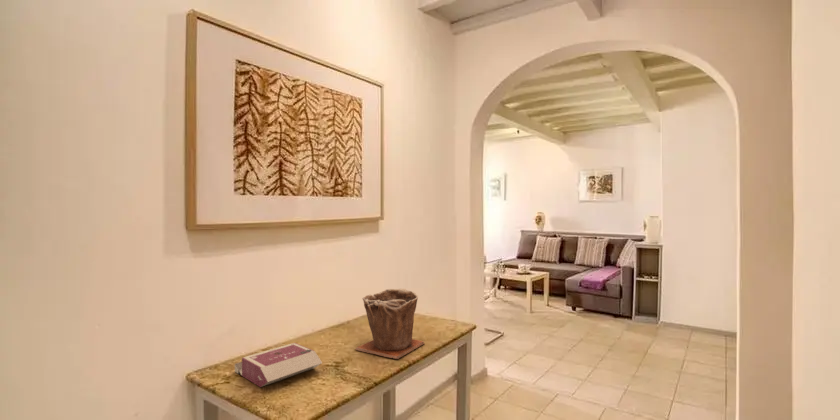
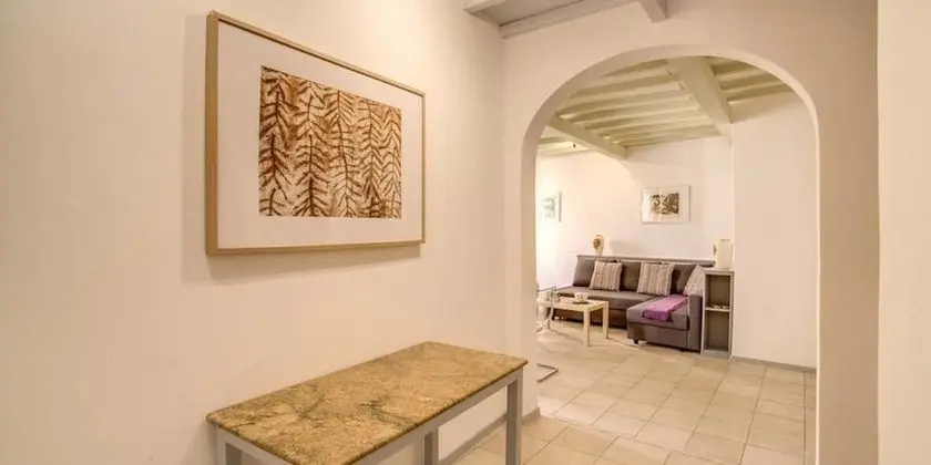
- book [234,342,323,388]
- plant pot [355,287,425,360]
